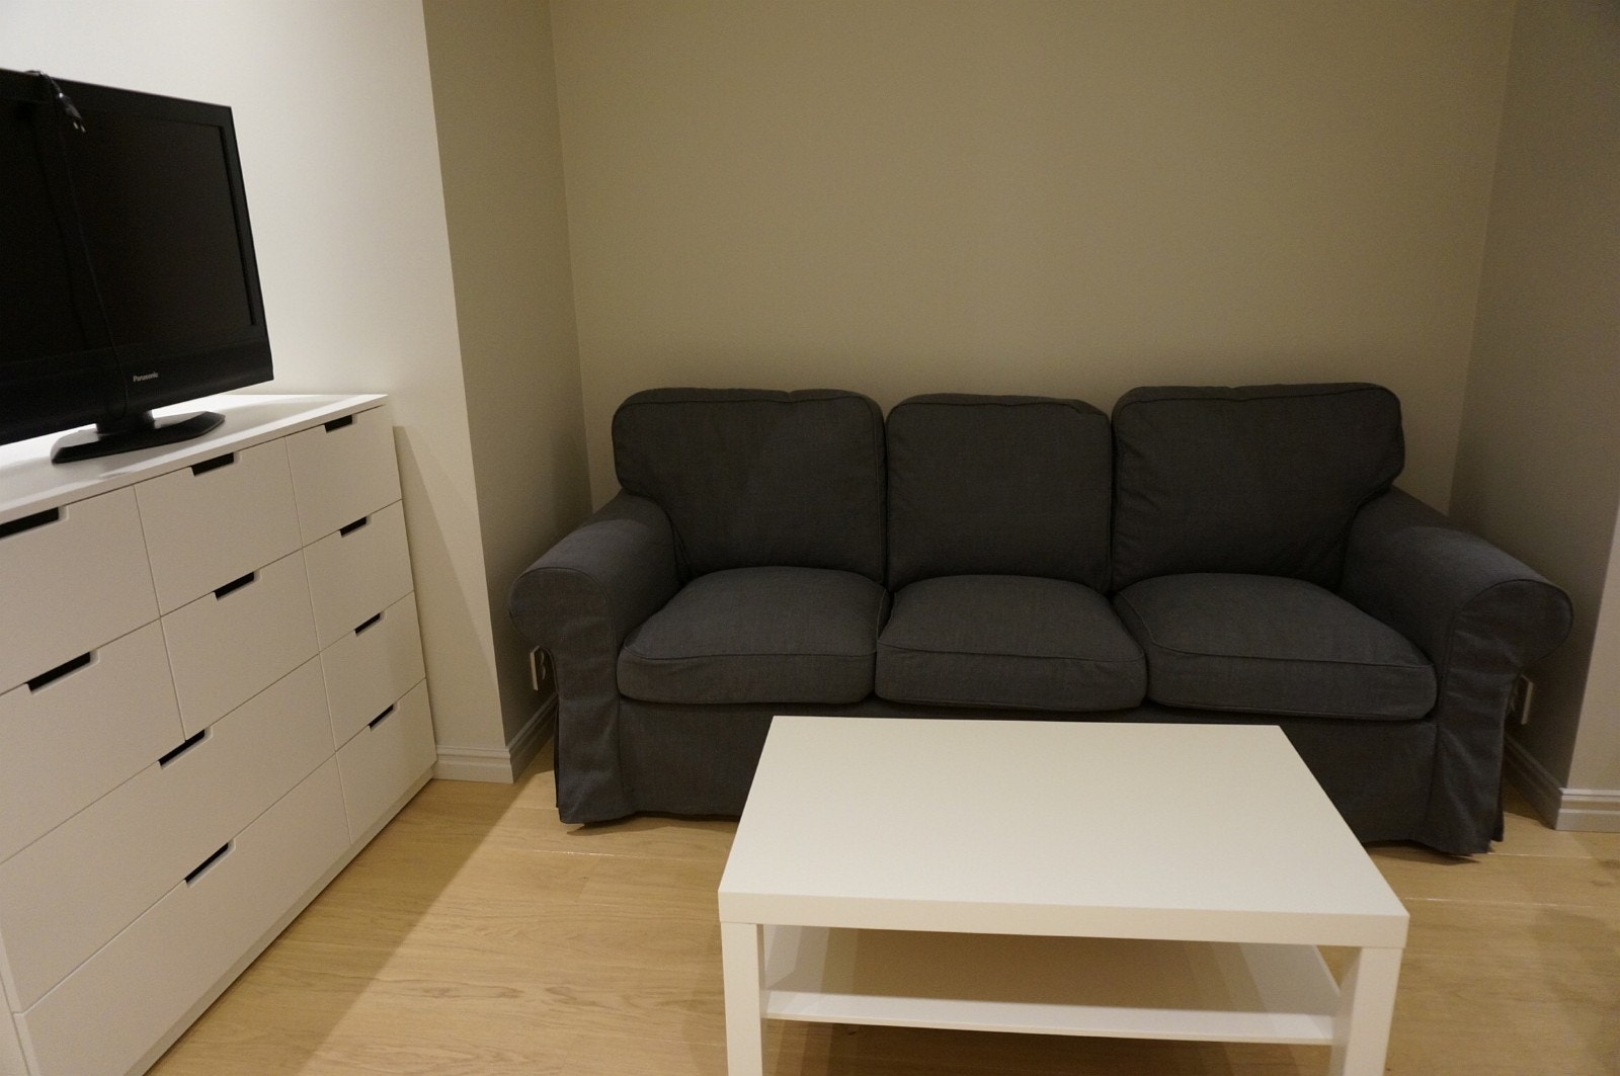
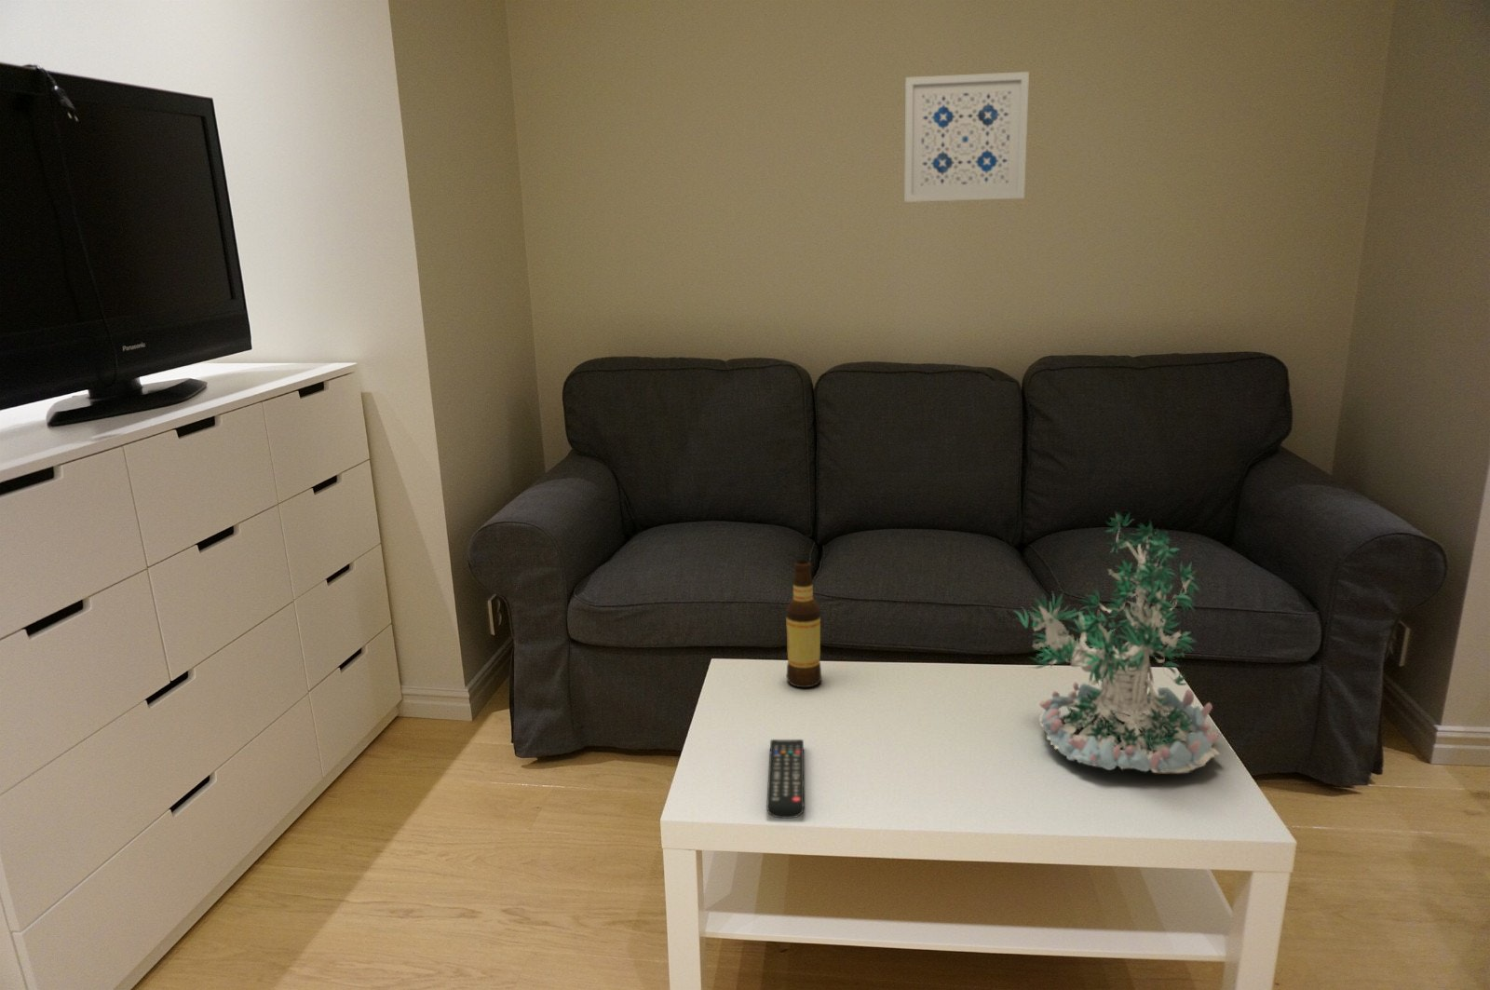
+ remote control [765,738,804,820]
+ wall art [903,71,1029,203]
+ bottle [785,560,822,688]
+ plant [1012,510,1222,775]
